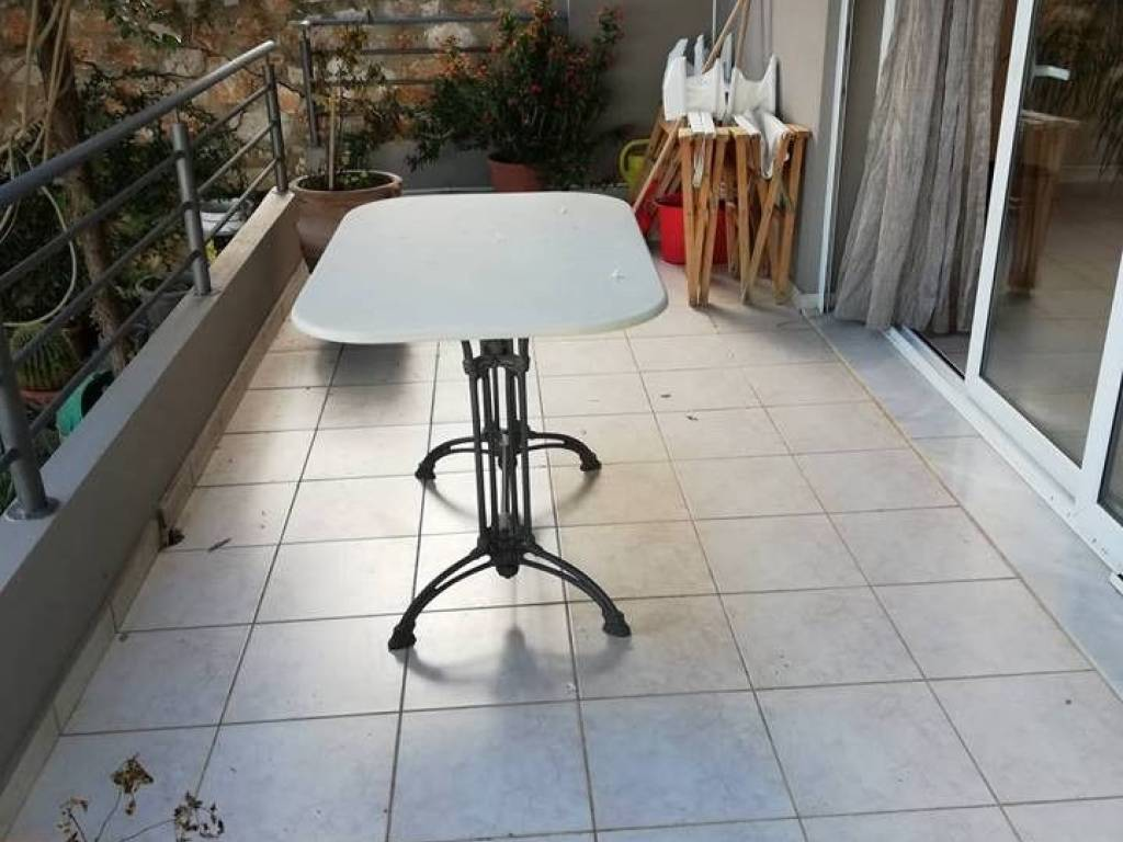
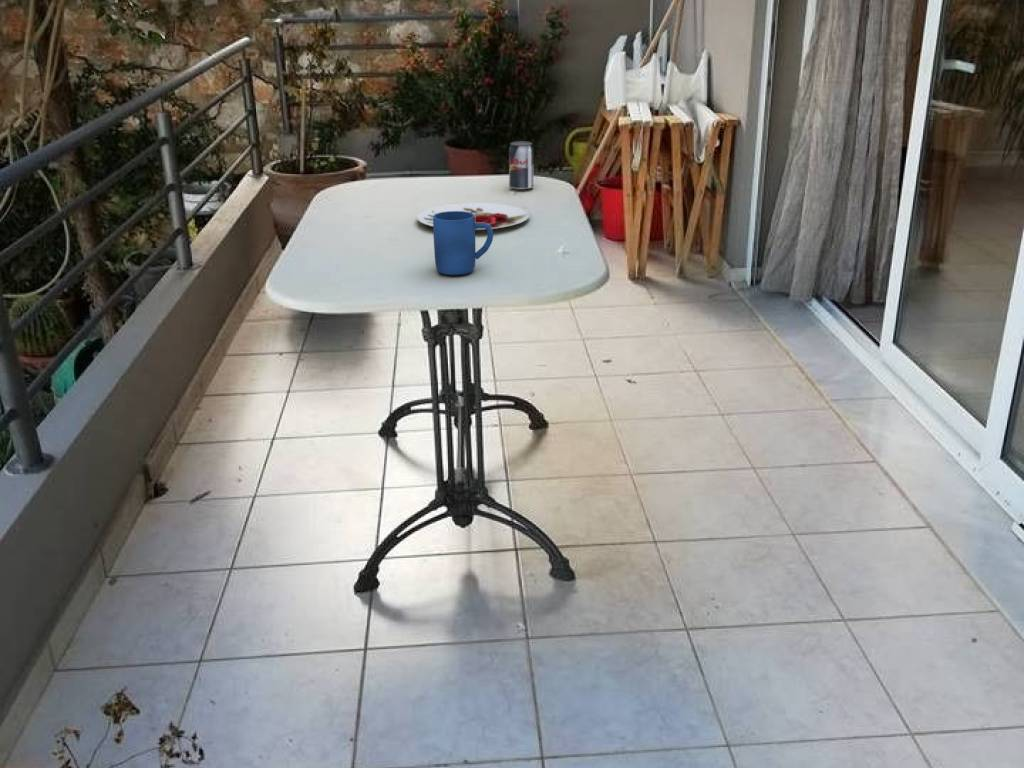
+ beverage can [508,140,534,191]
+ plate [416,202,531,231]
+ mug [432,211,494,276]
